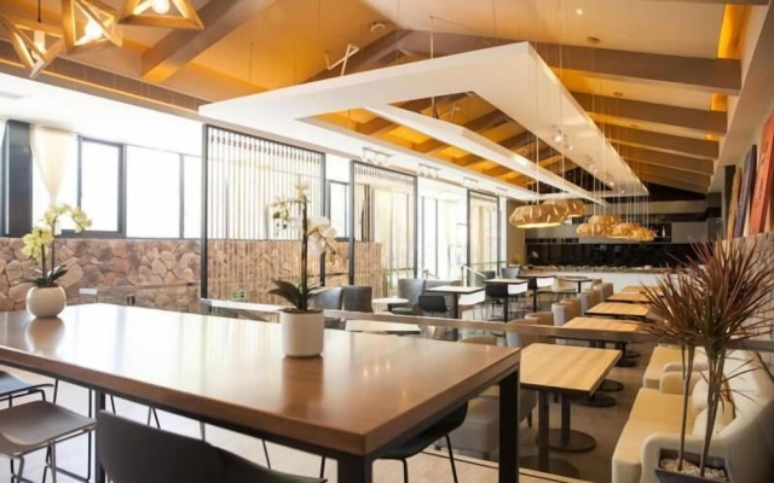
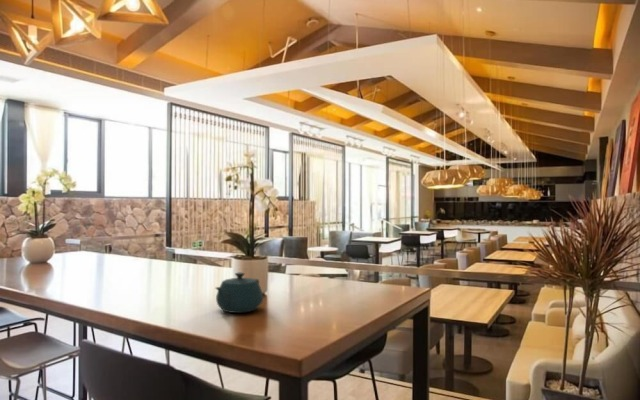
+ teapot [214,272,264,314]
